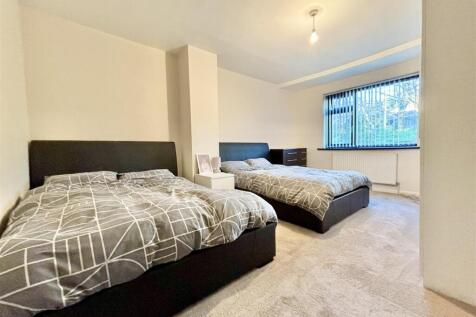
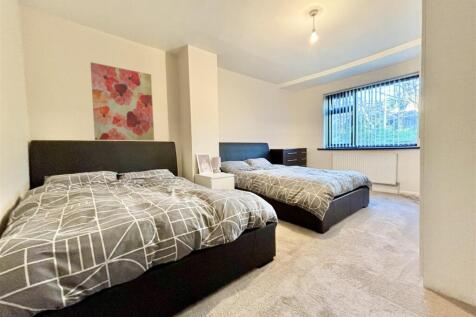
+ wall art [89,61,155,141]
